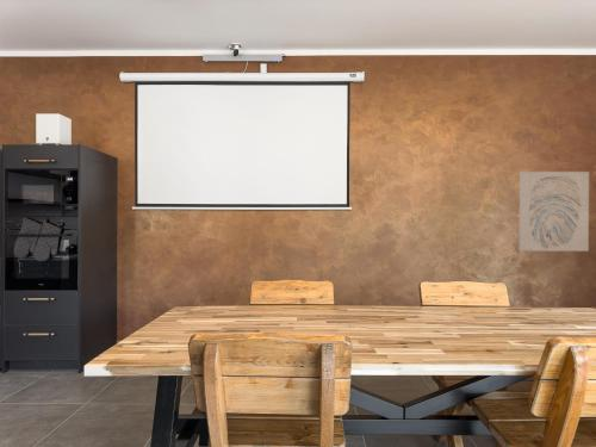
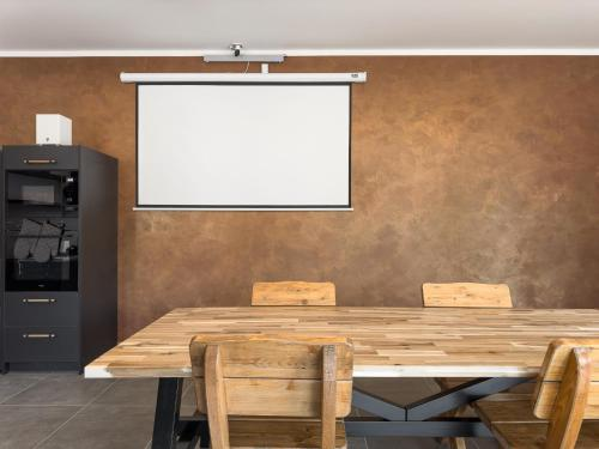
- wall art [517,170,590,253]
